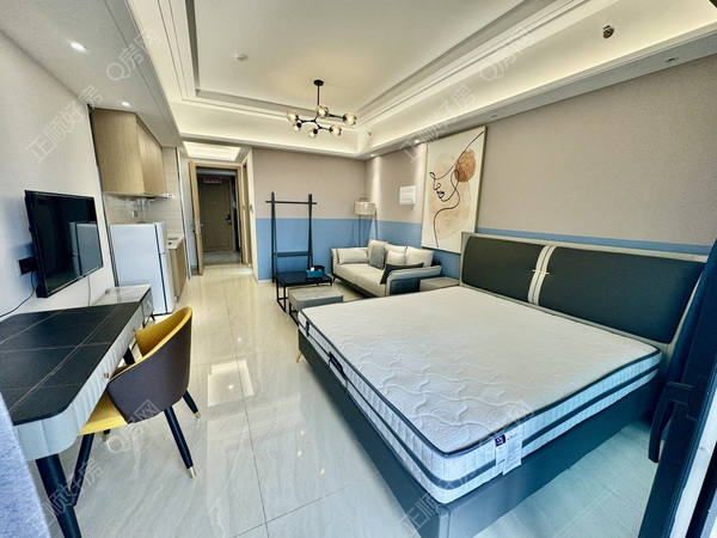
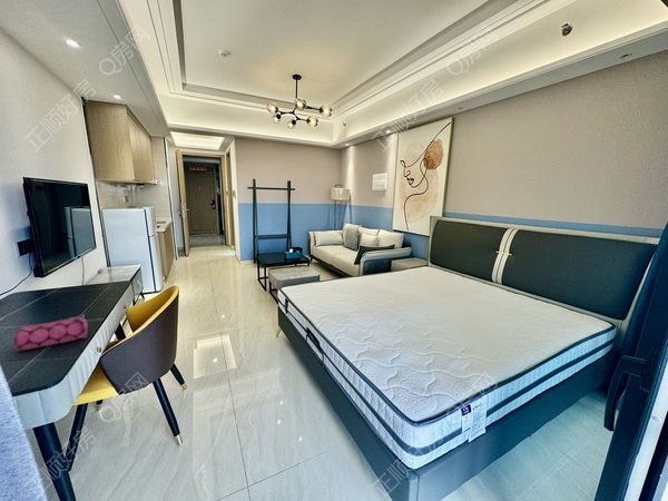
+ pencil case [13,313,89,352]
